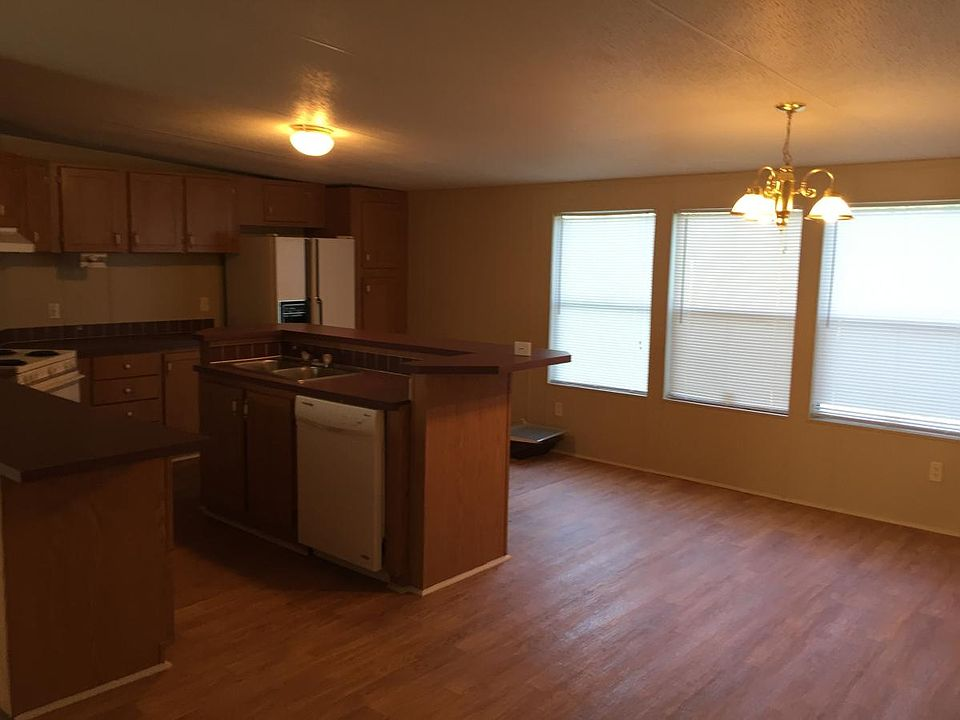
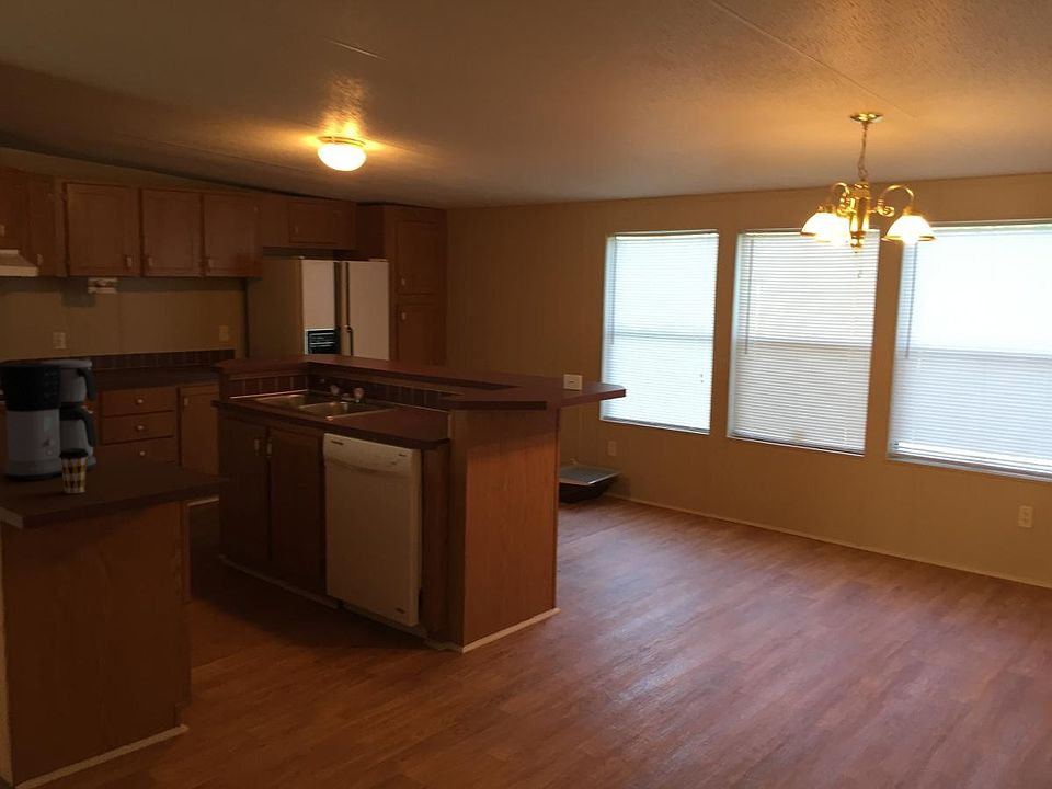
+ coffee cup [58,448,89,494]
+ coffee maker [0,358,99,481]
